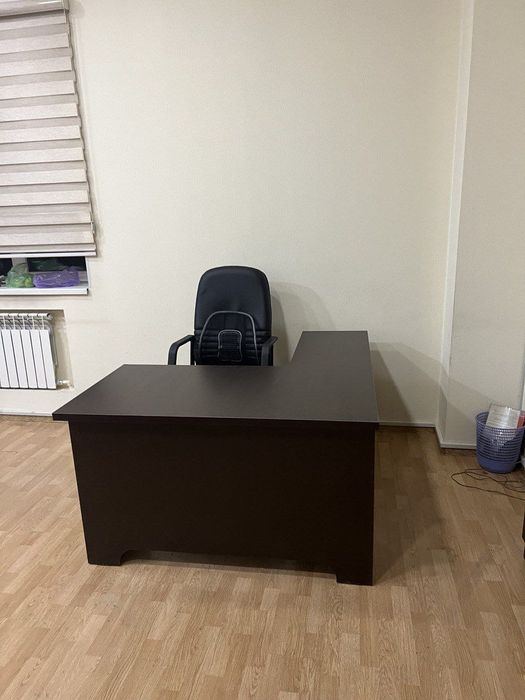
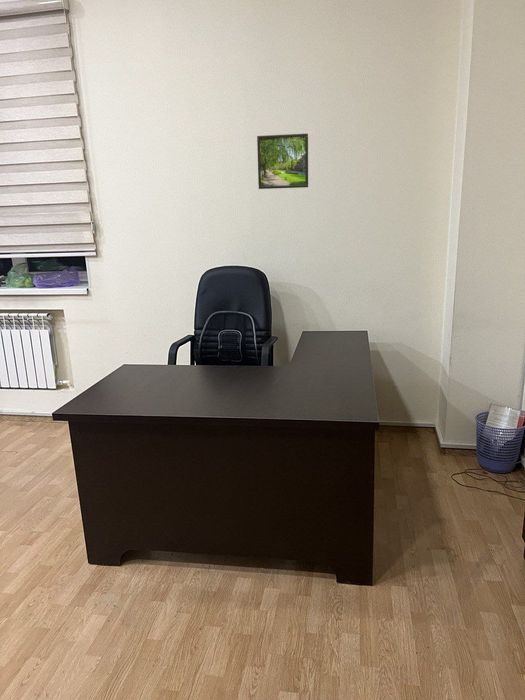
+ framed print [256,132,309,190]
